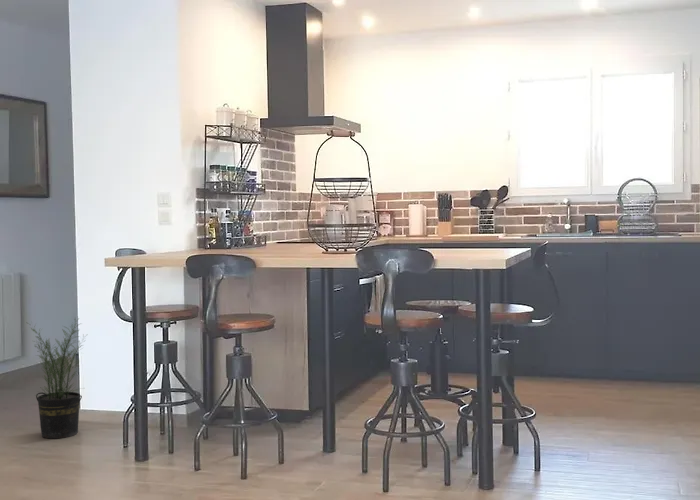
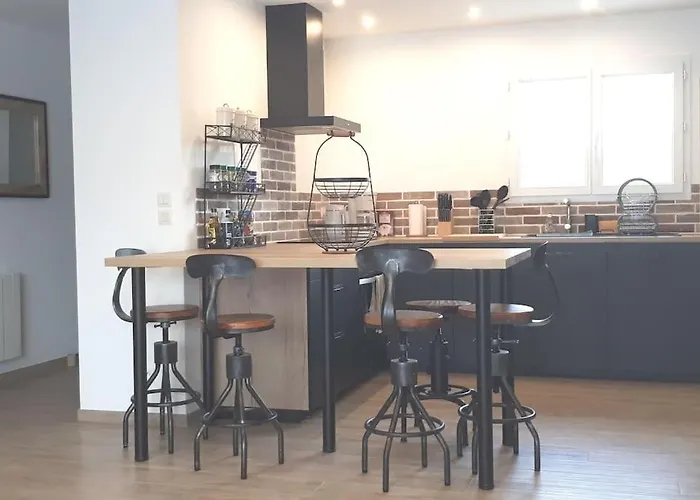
- potted plant [27,317,88,439]
